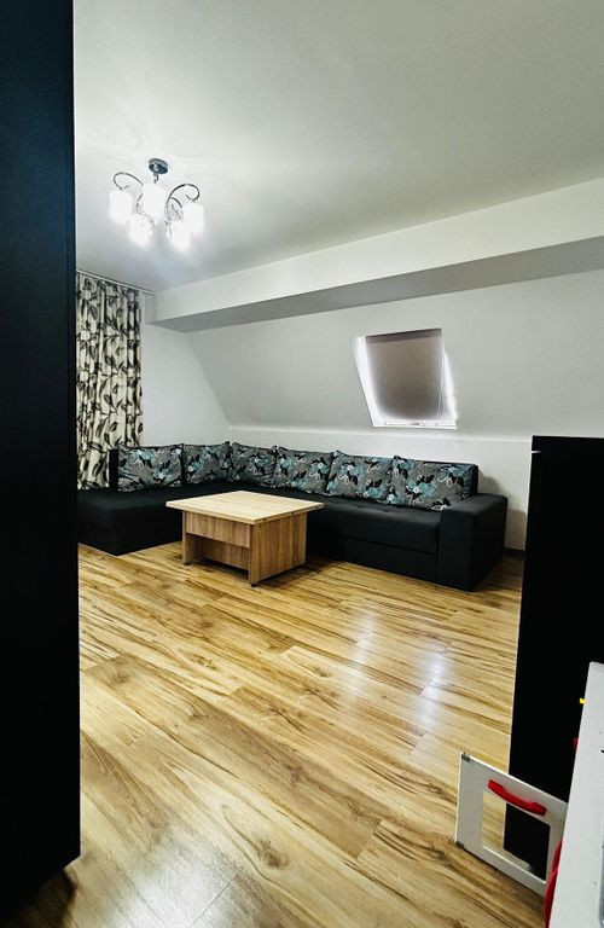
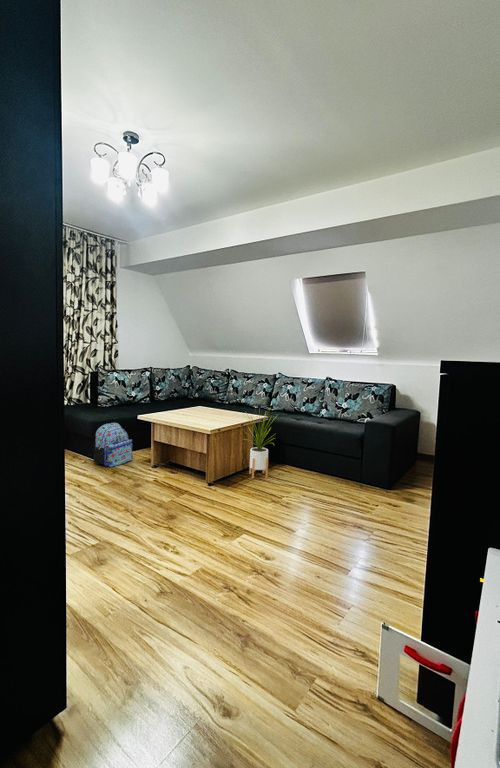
+ house plant [241,407,278,480]
+ backpack [92,422,134,468]
